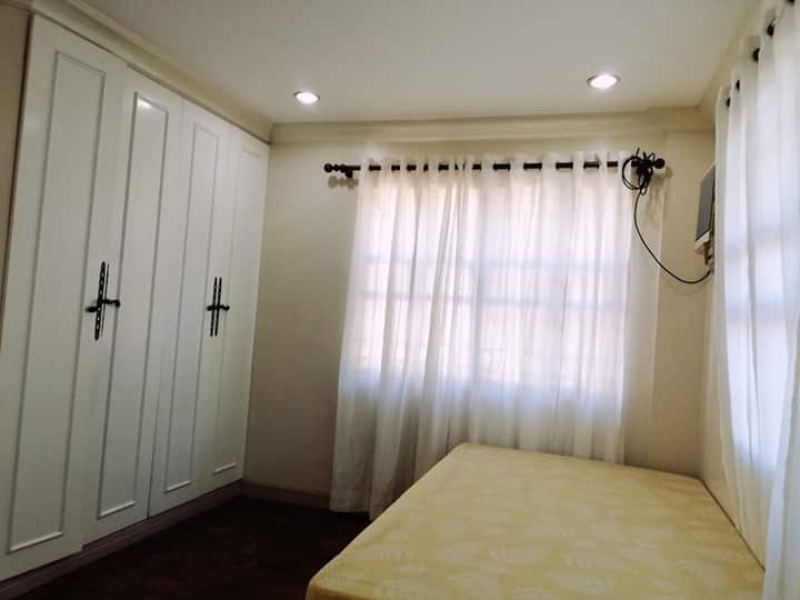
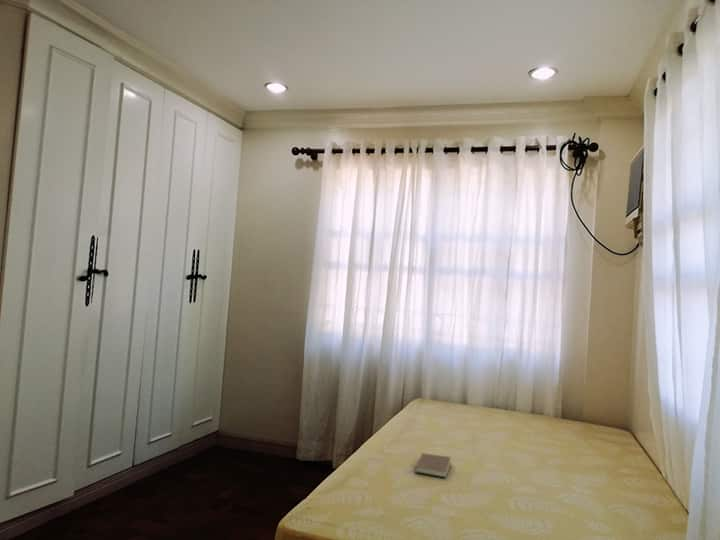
+ book [410,452,452,478]
